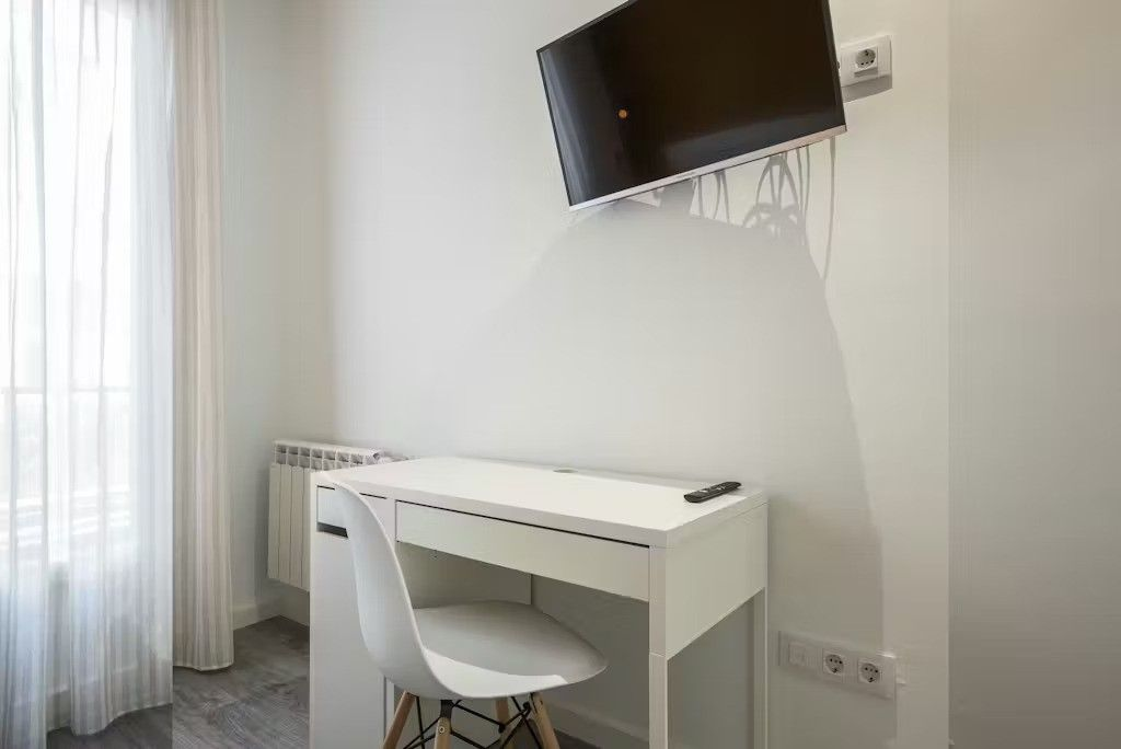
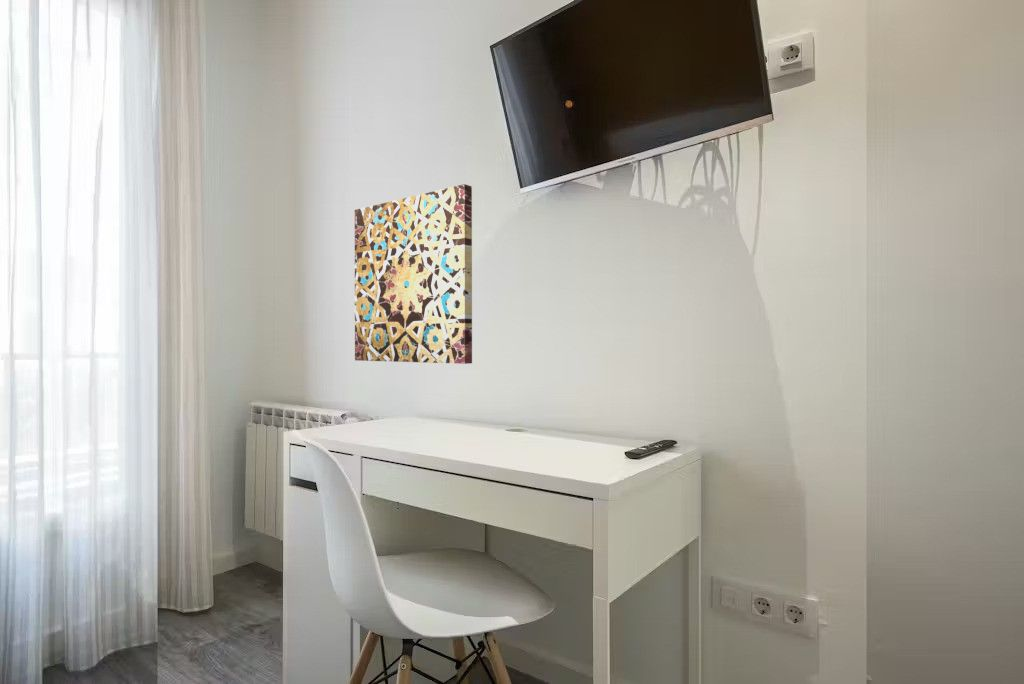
+ wall art [354,183,473,365]
